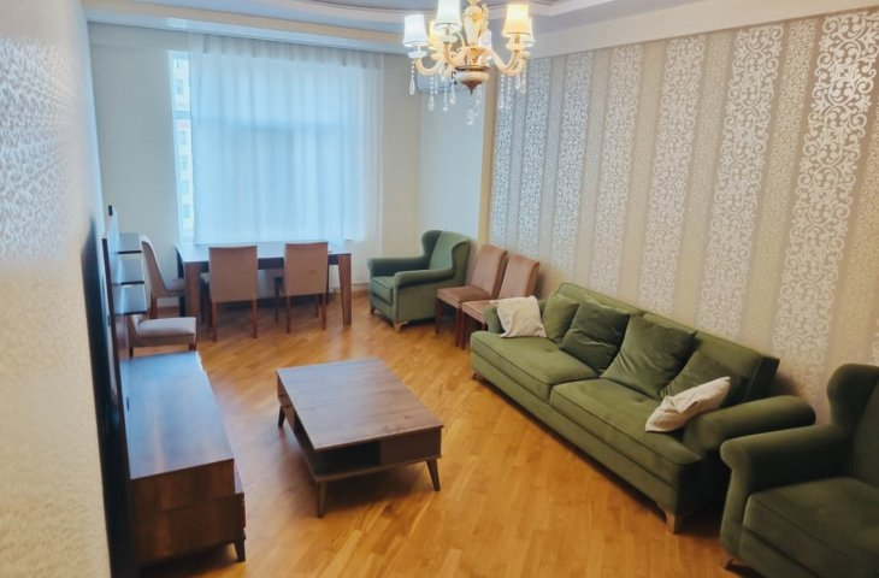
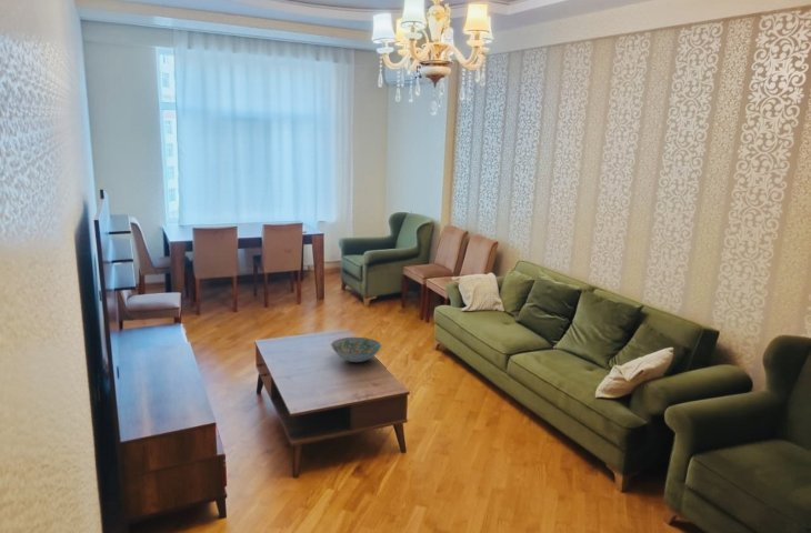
+ decorative bowl [330,336,382,363]
